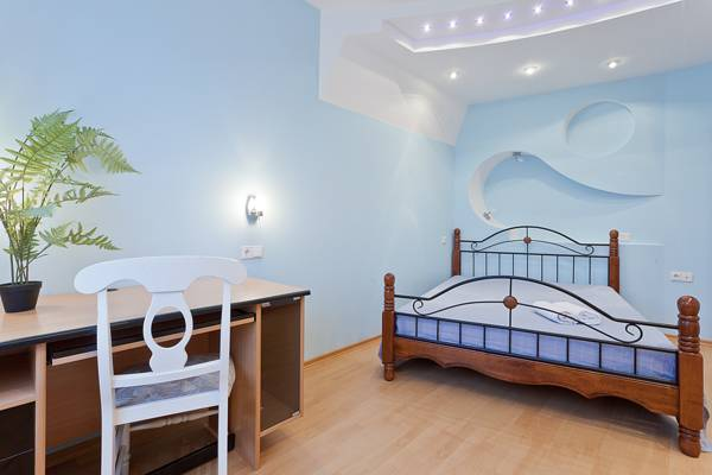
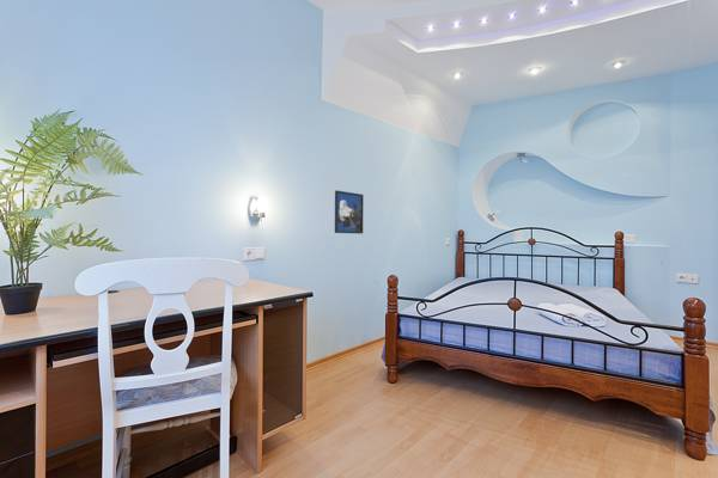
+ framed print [334,189,365,234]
